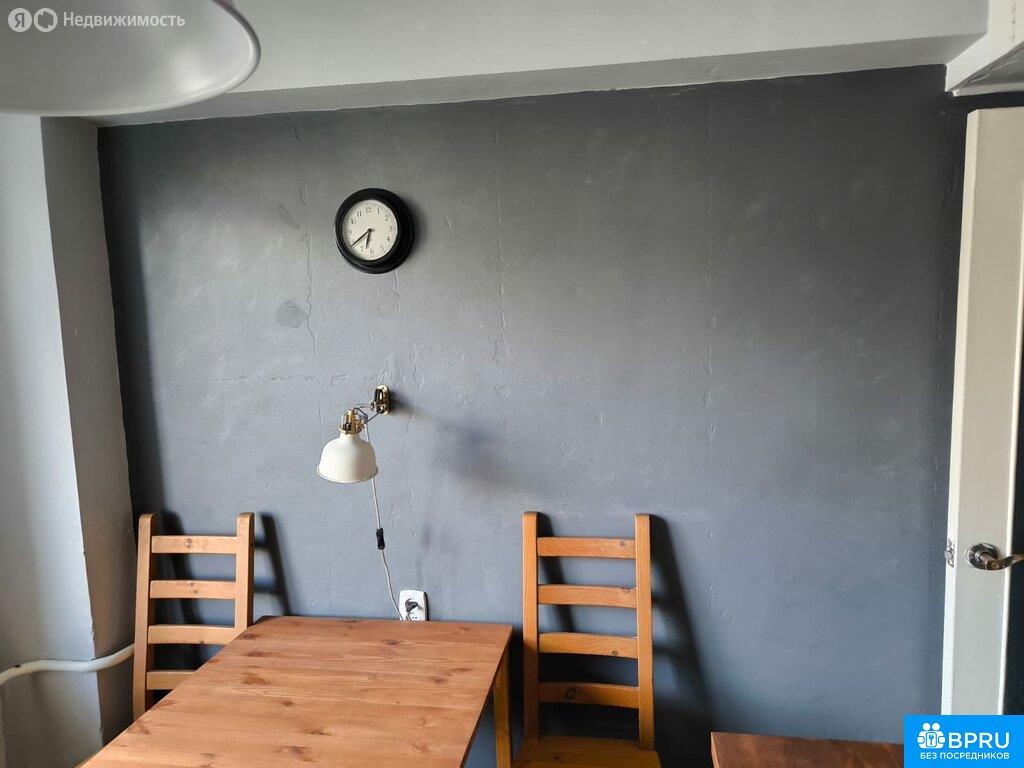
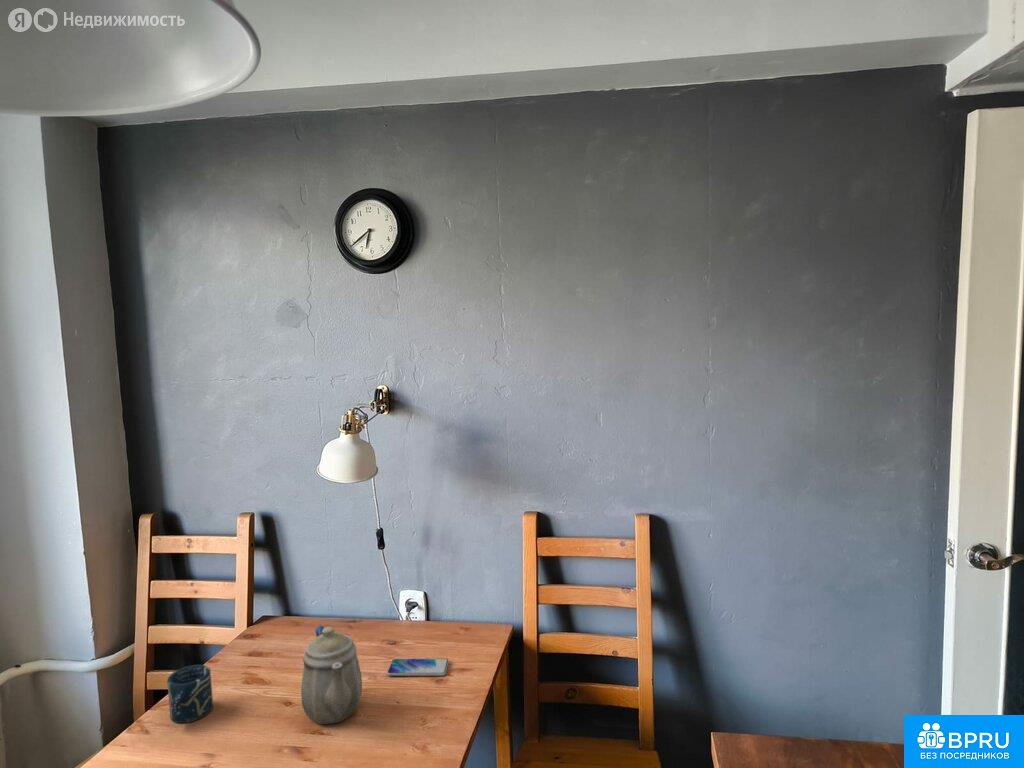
+ cup [166,664,214,724]
+ teapot [300,625,363,725]
+ smartphone [386,658,450,677]
